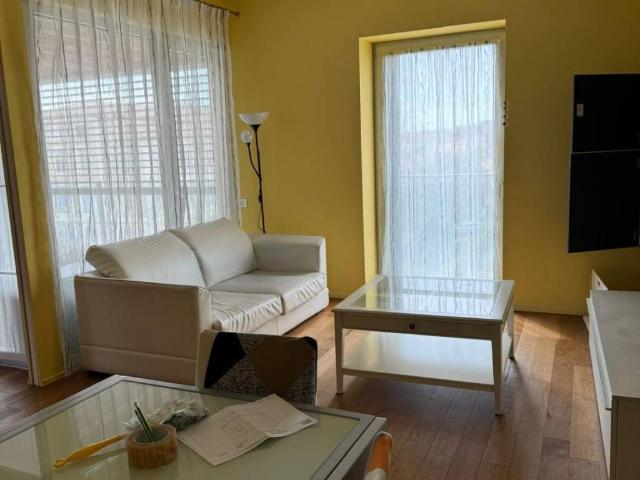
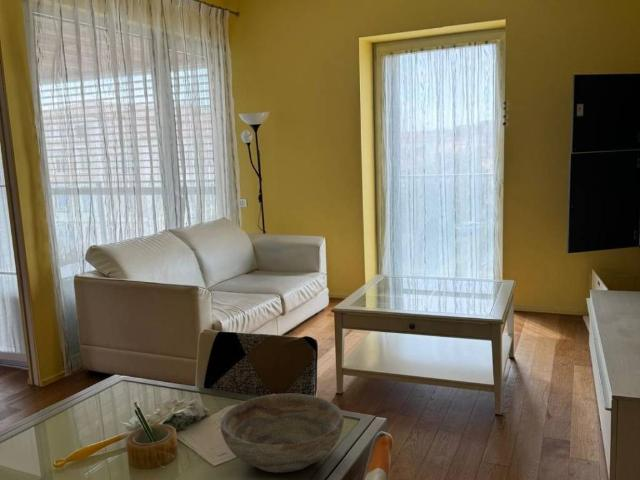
+ bowl [220,393,345,474]
